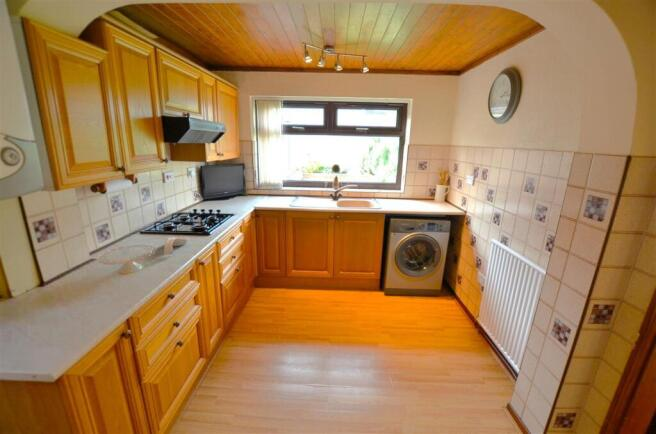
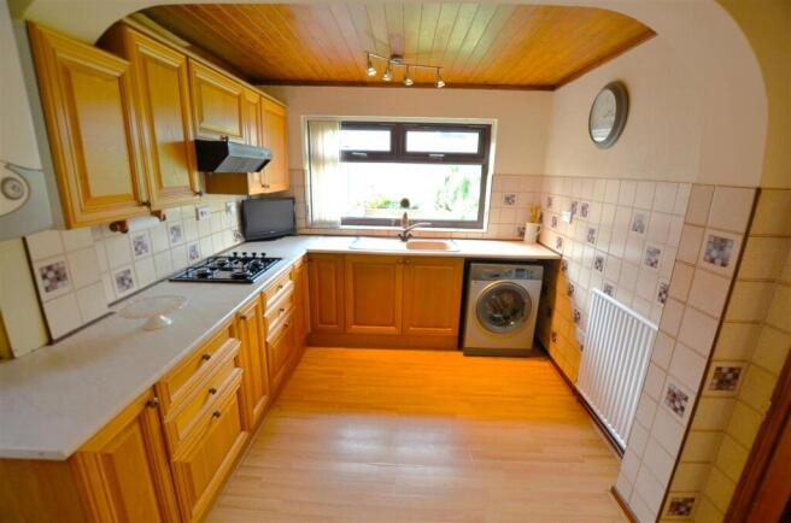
- spoon rest [163,235,190,256]
